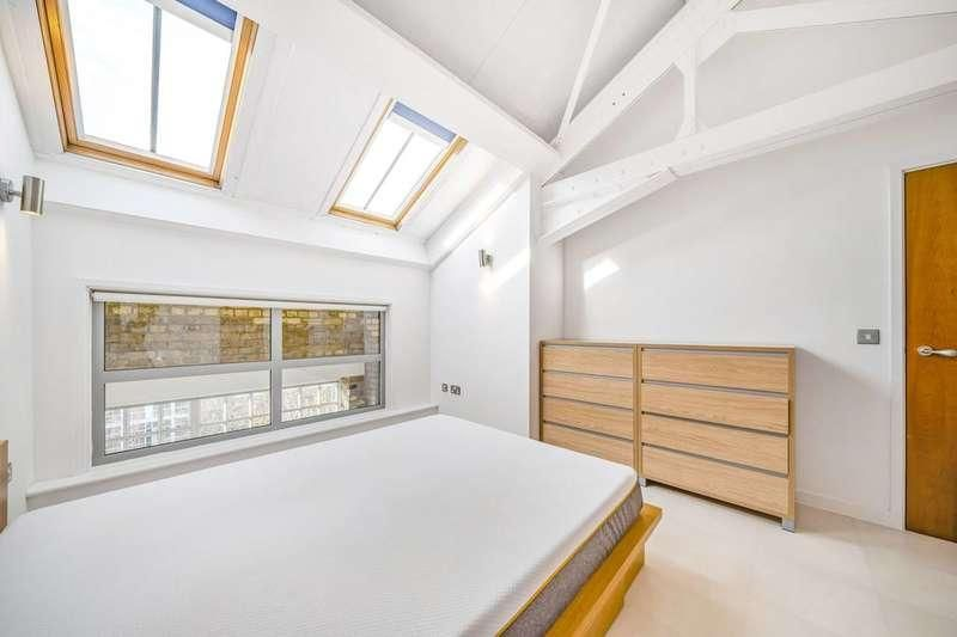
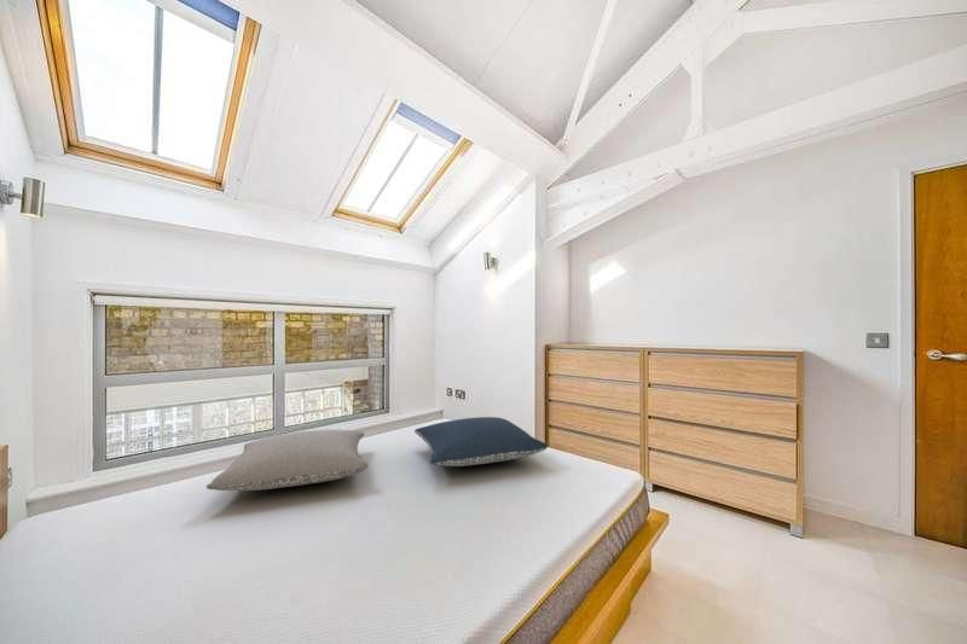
+ pillow [413,416,549,468]
+ pillow [205,429,370,492]
